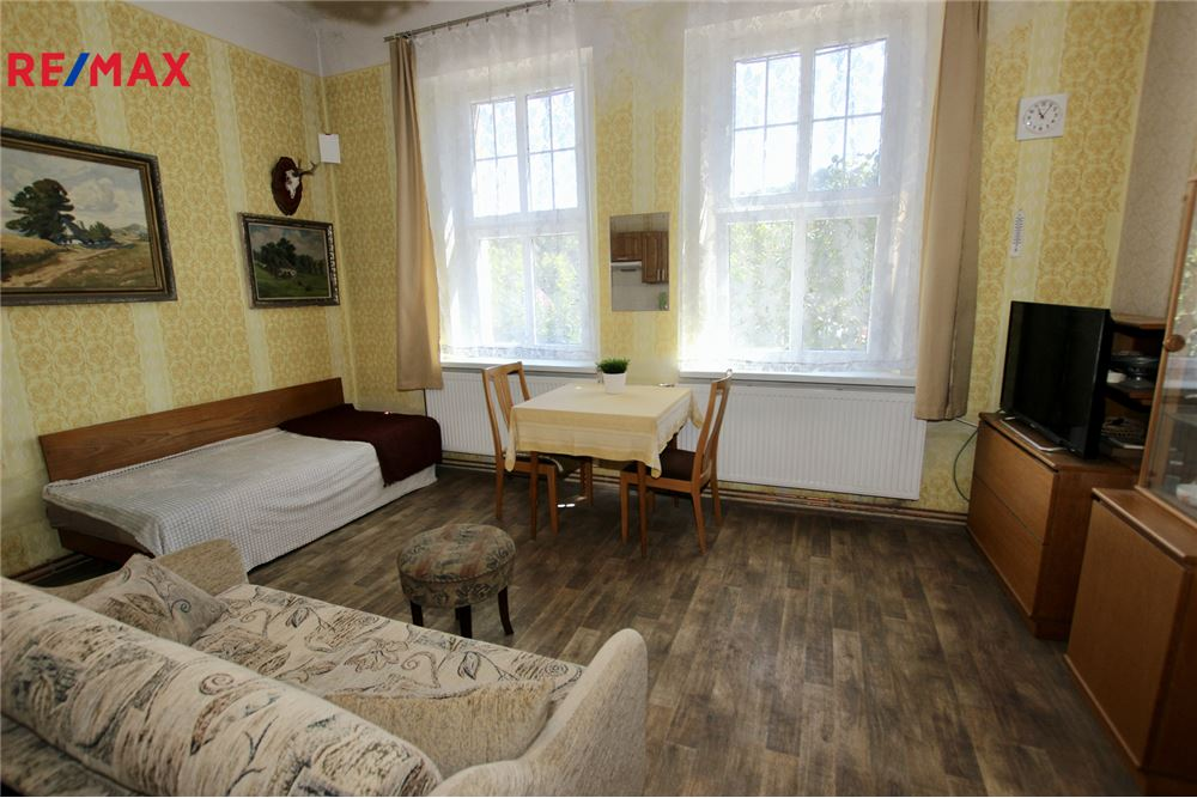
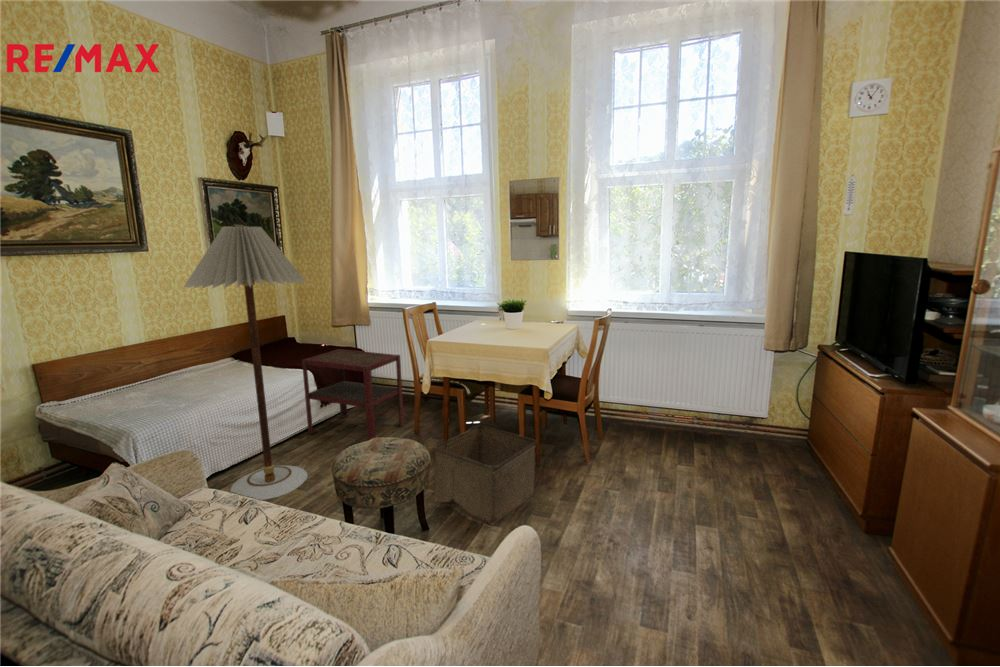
+ side table [301,348,406,441]
+ floor lamp [183,225,308,501]
+ storage bin [432,424,538,526]
